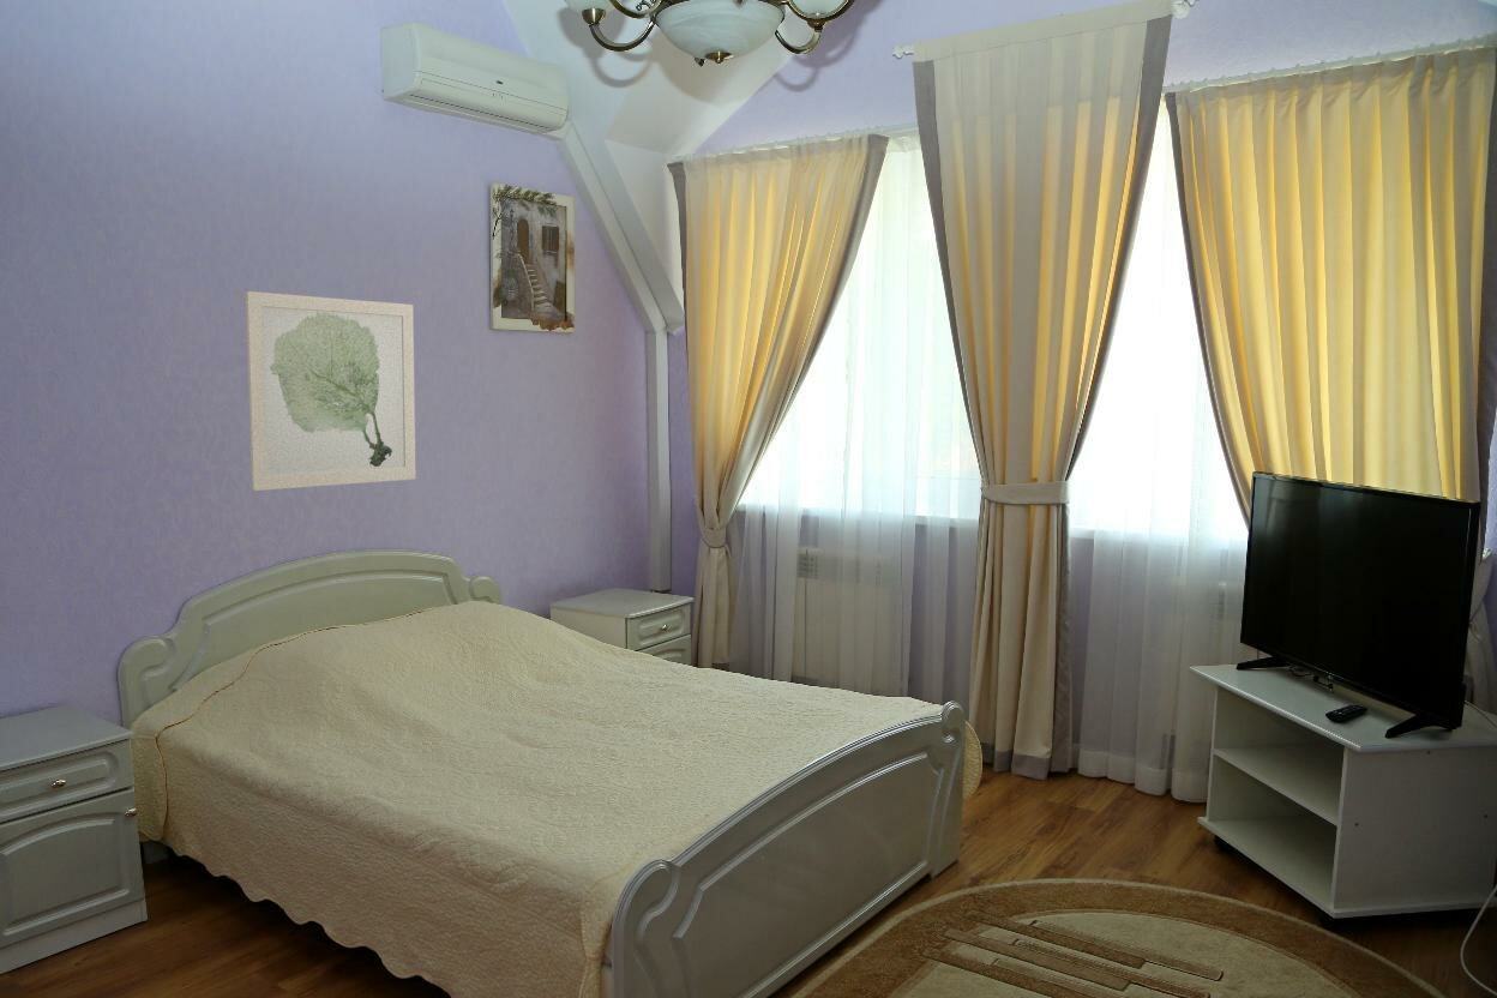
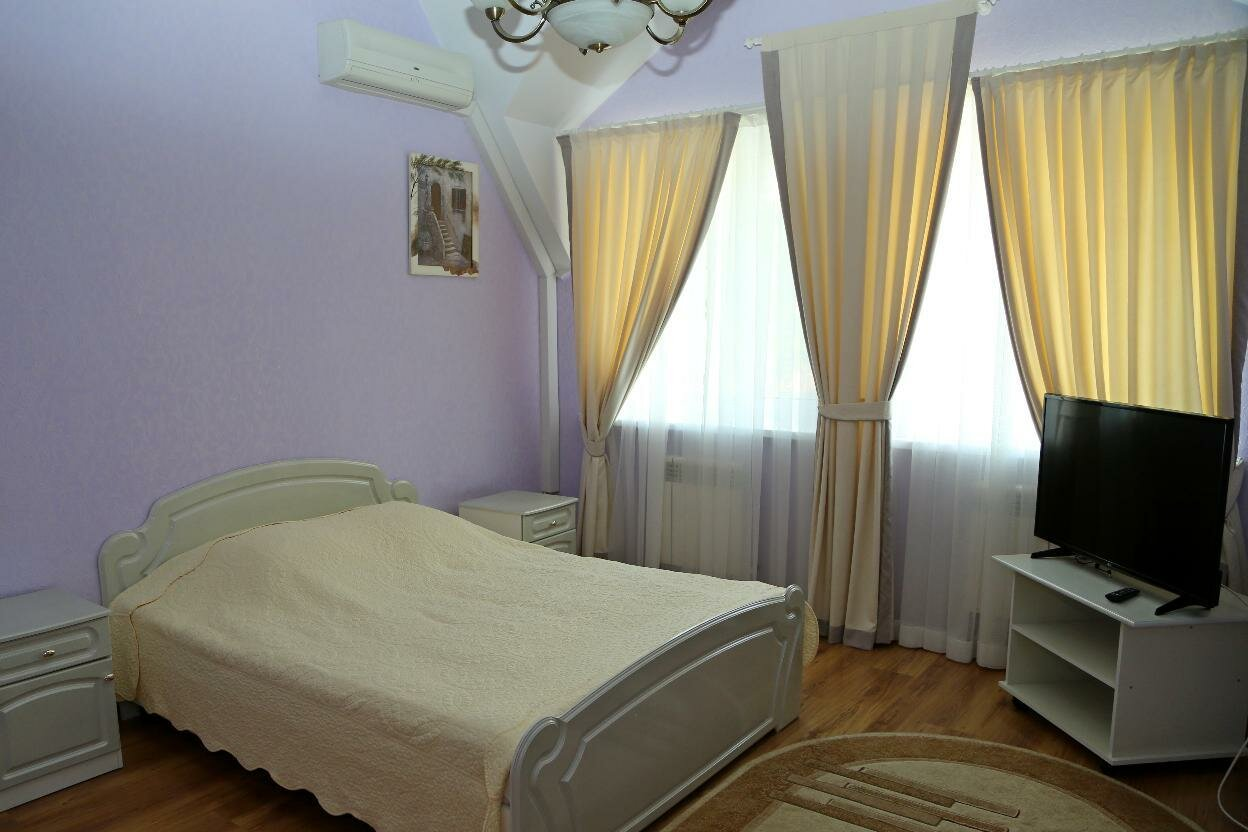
- wall art [245,290,417,492]
